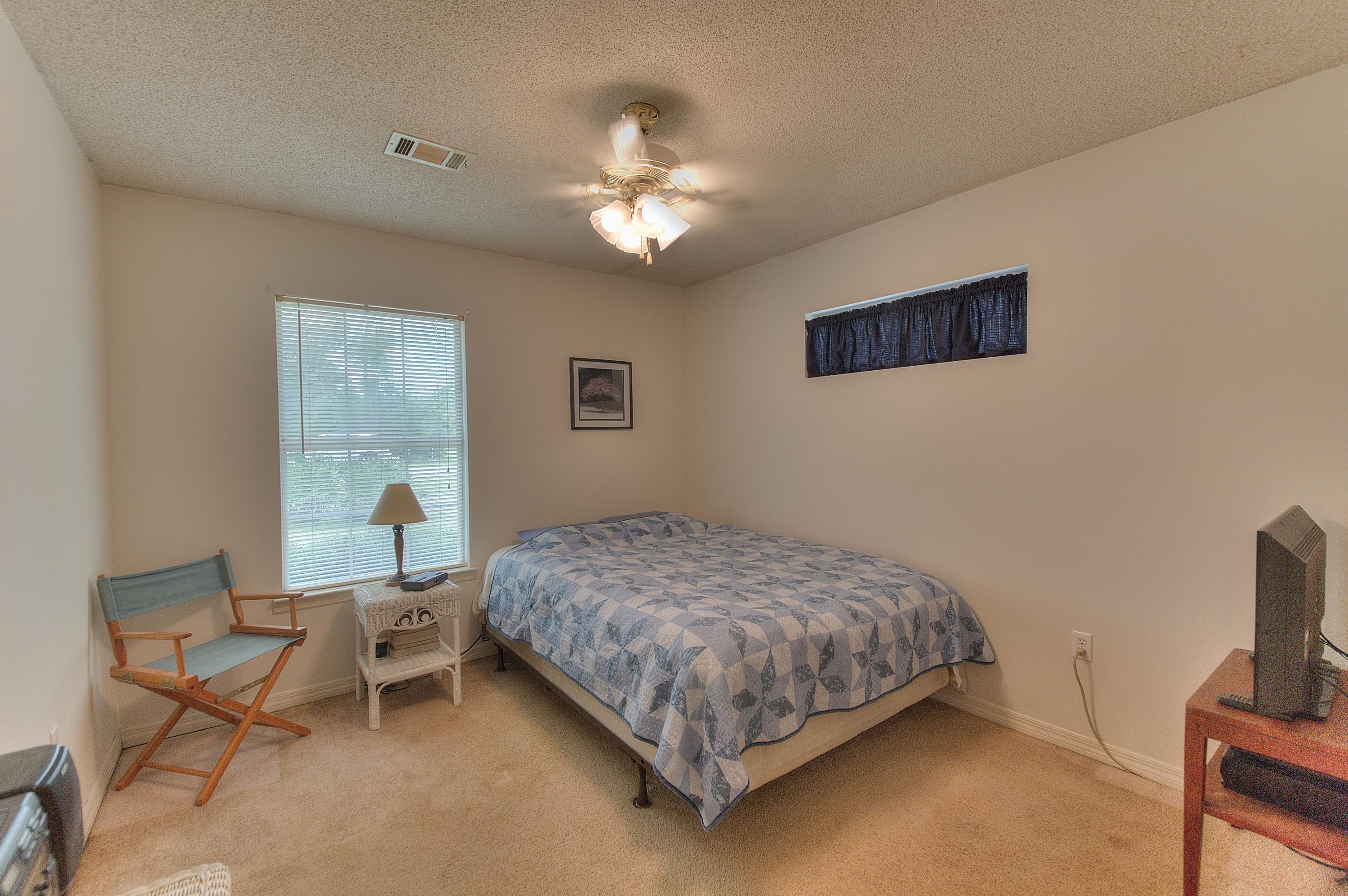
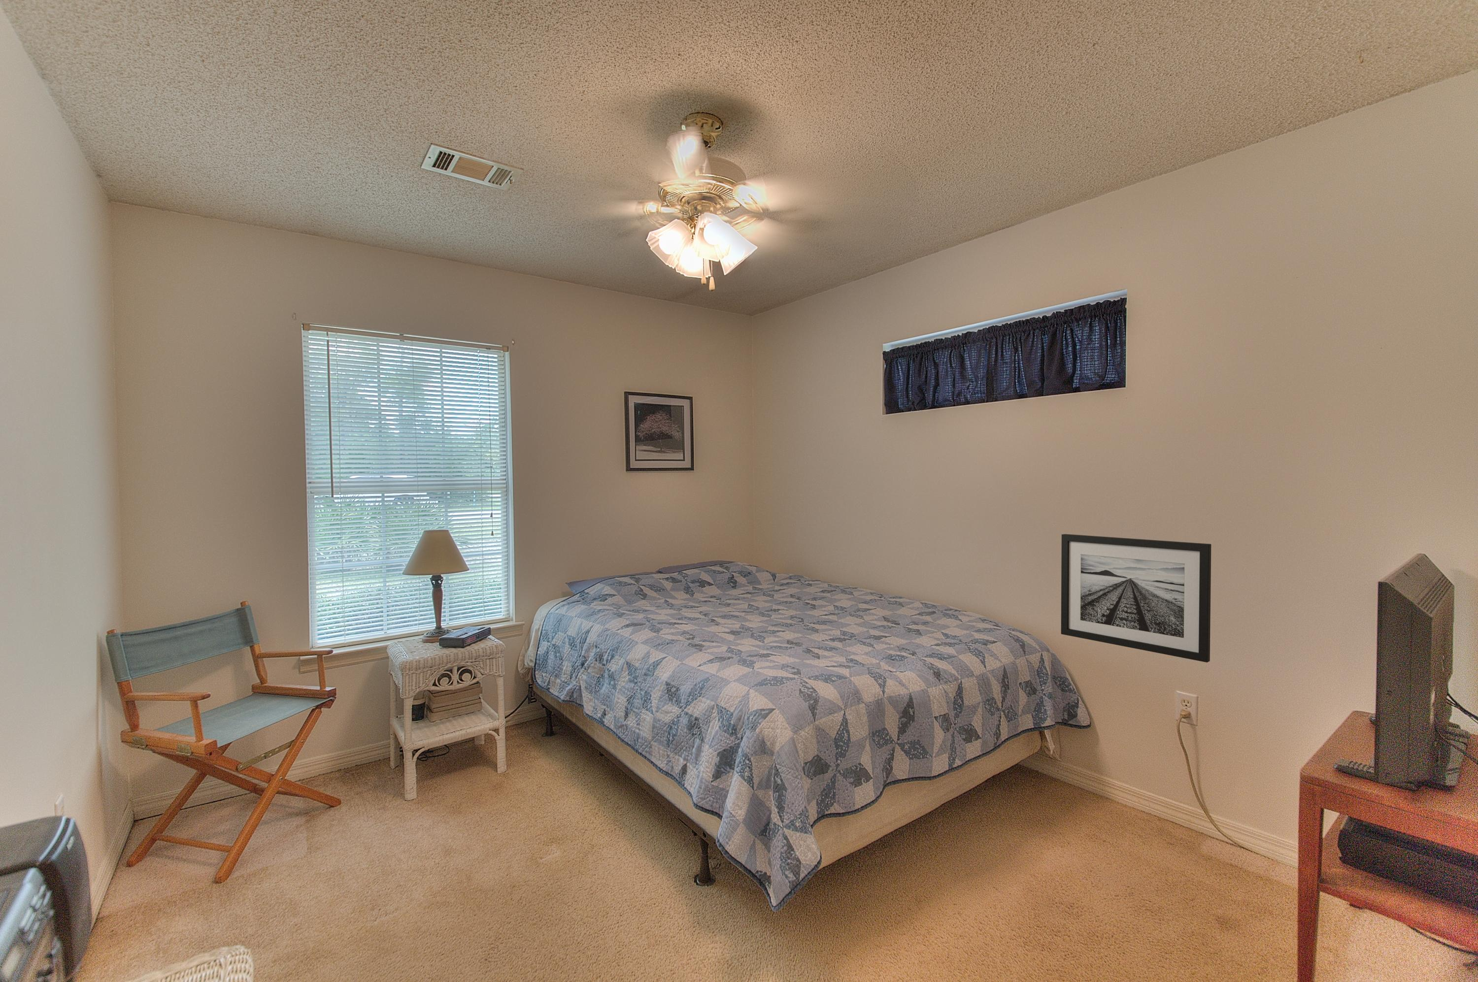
+ wall art [1060,534,1212,663]
